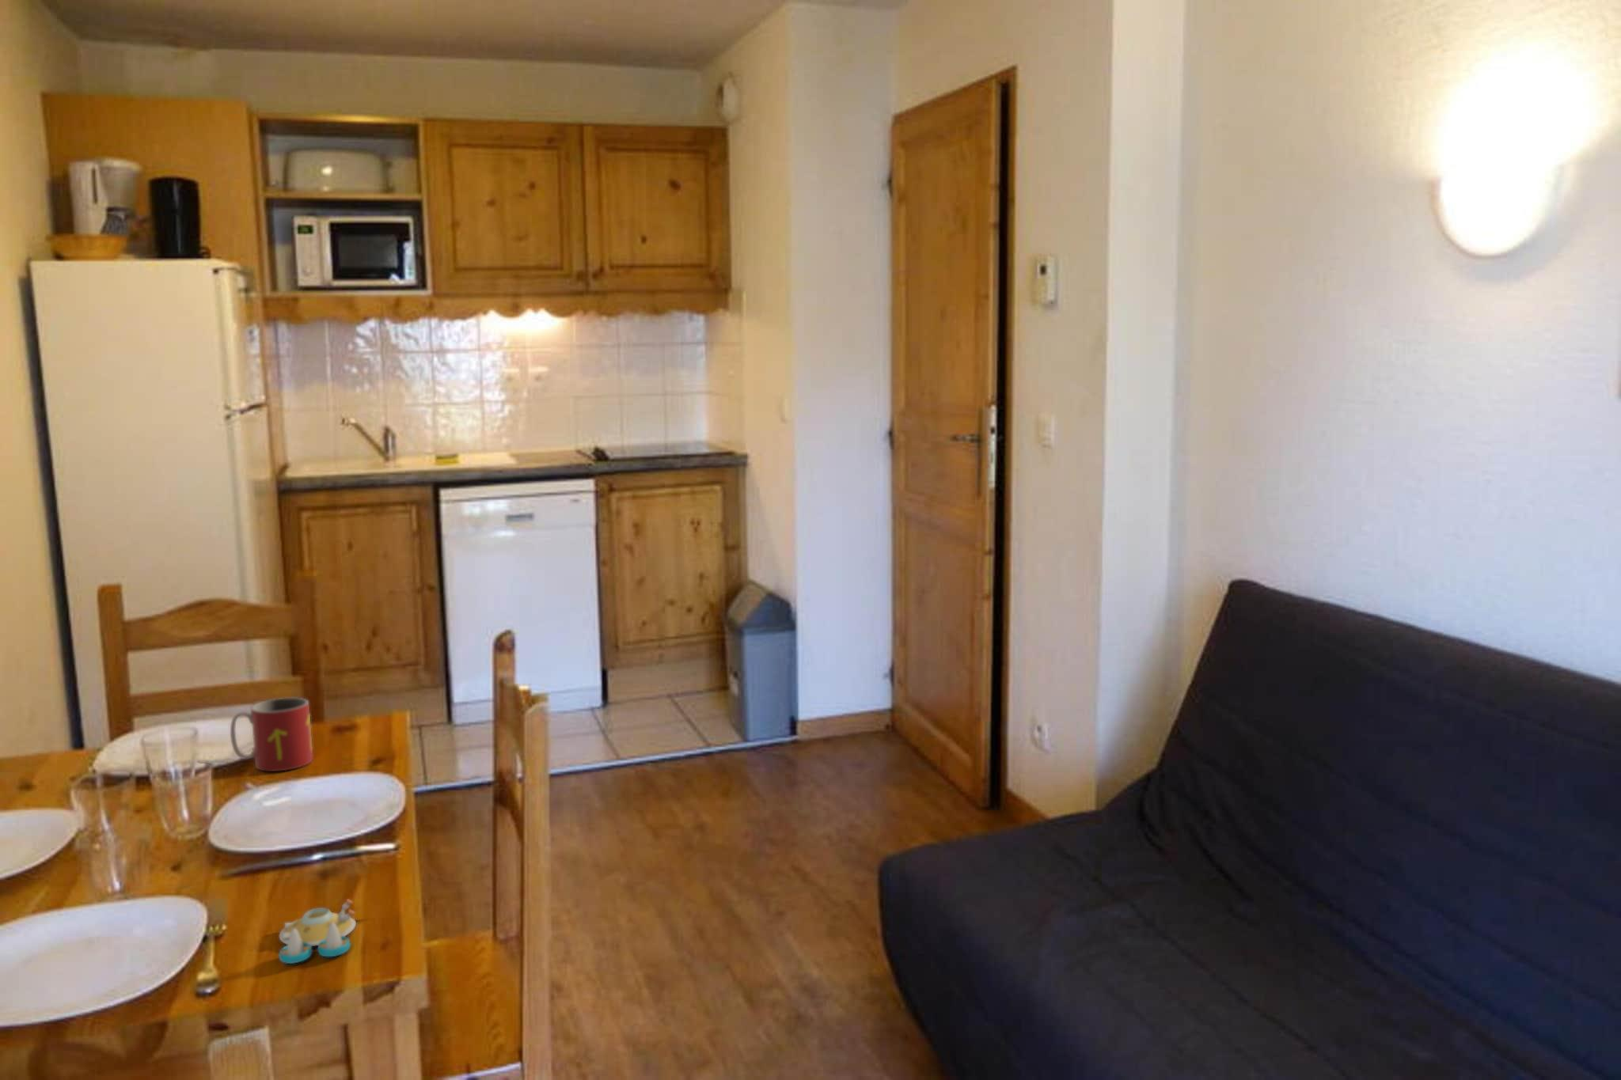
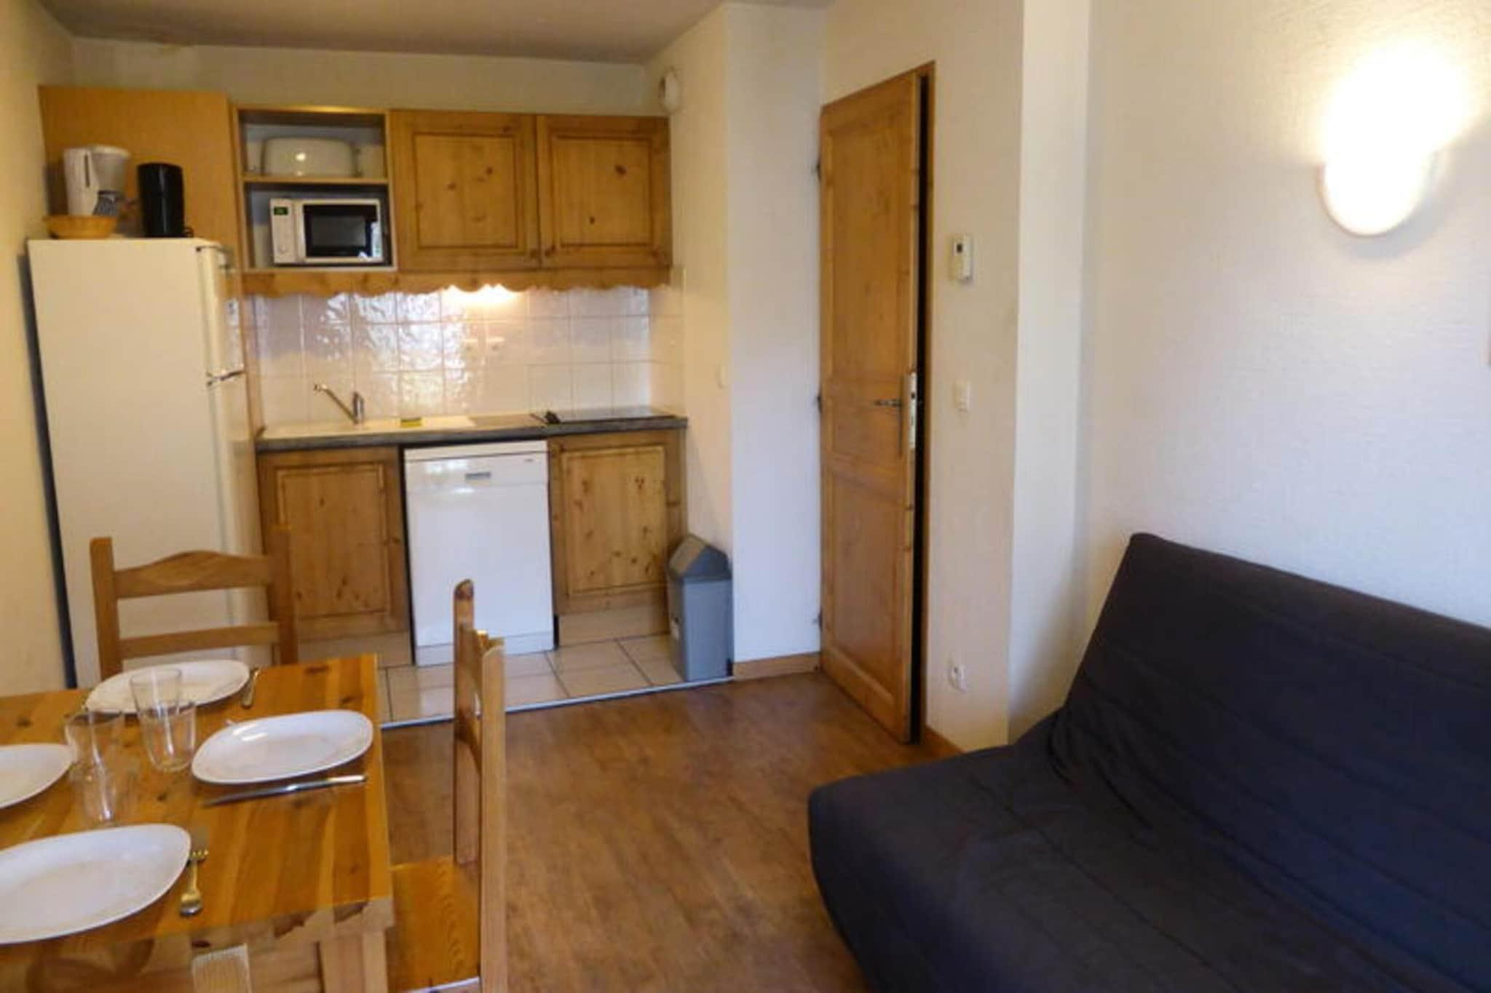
- mug [229,697,313,773]
- salt and pepper shaker set [278,898,357,964]
